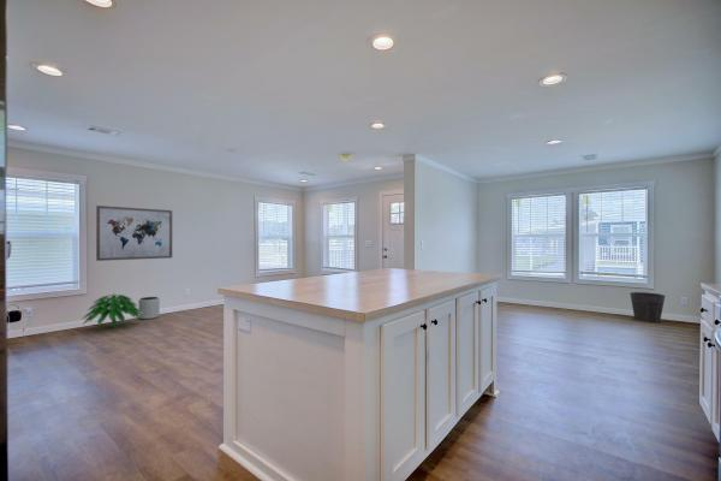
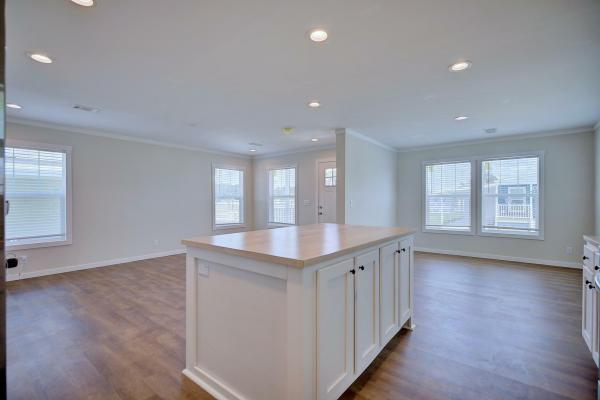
- plant pot [138,296,161,321]
- waste bin [630,291,666,323]
- indoor plant [82,293,143,329]
- wall art [95,204,173,262]
